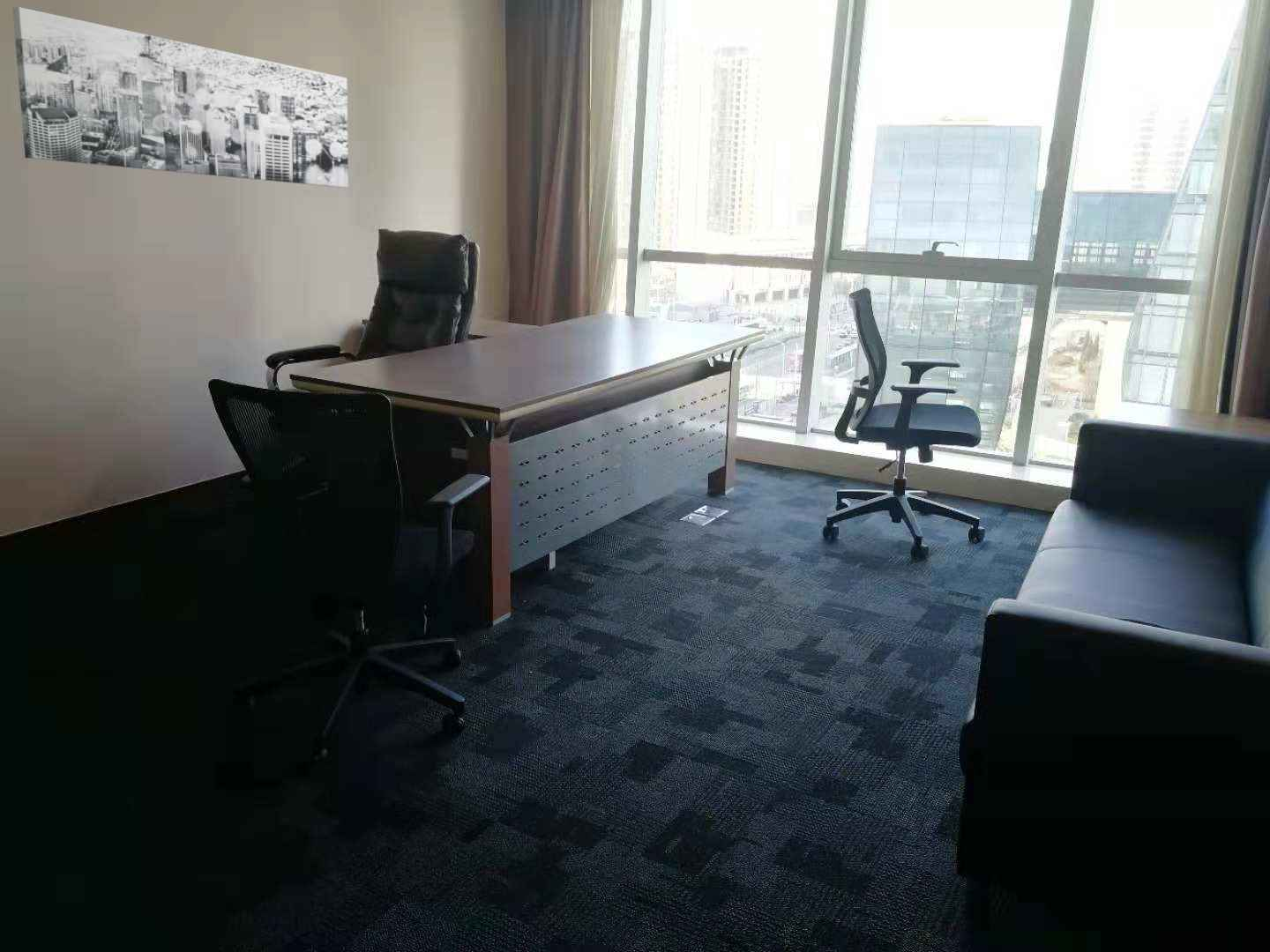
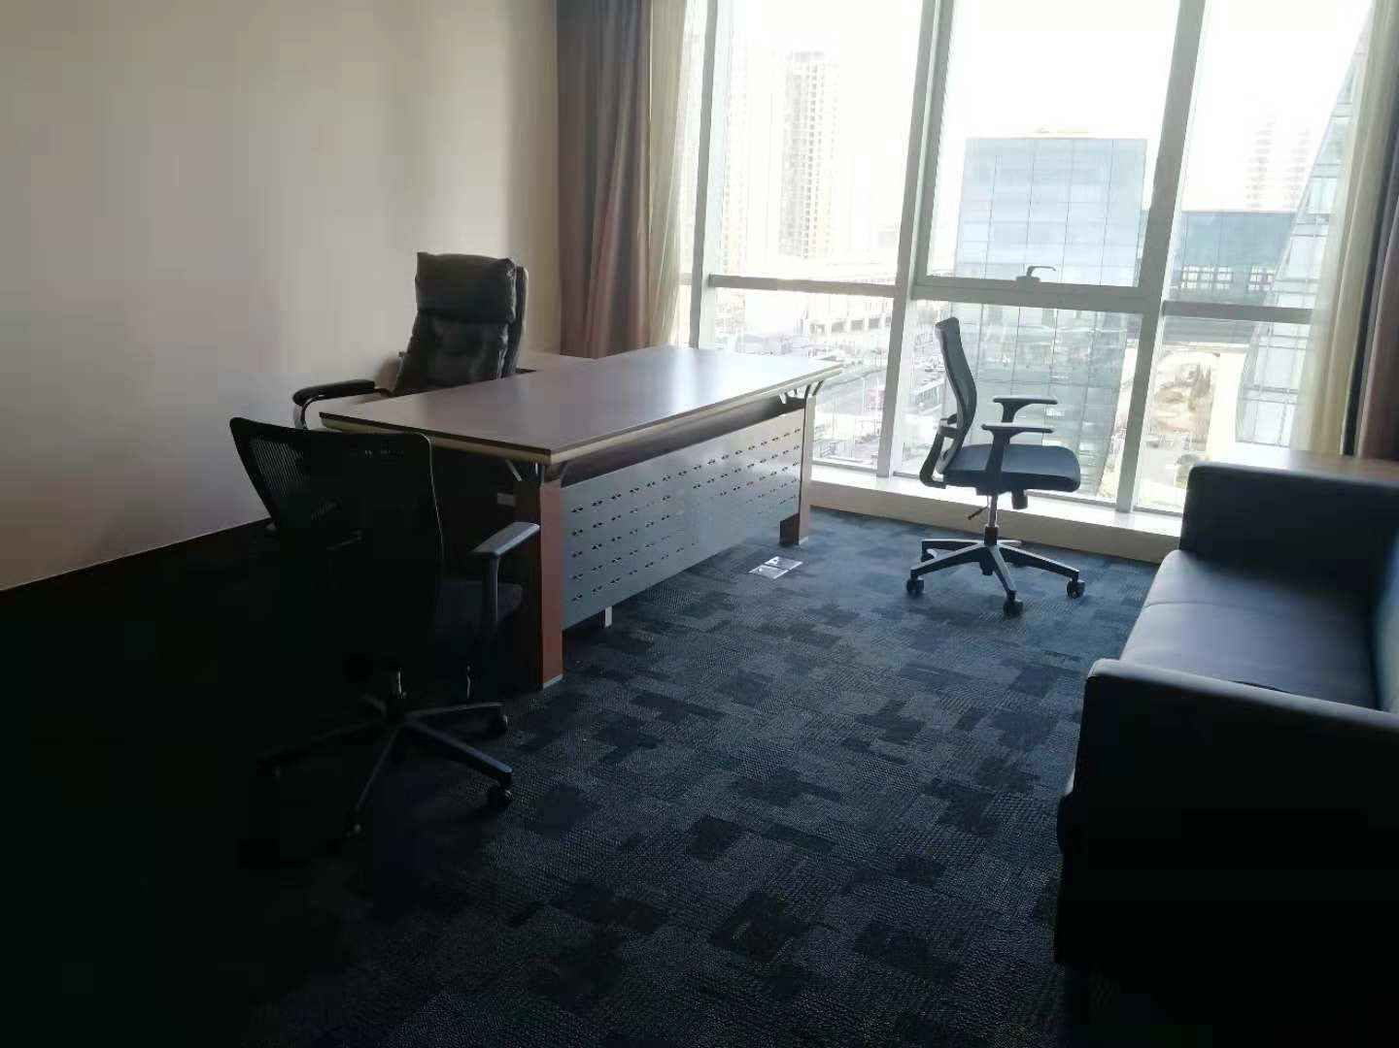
- wall art [11,6,349,189]
